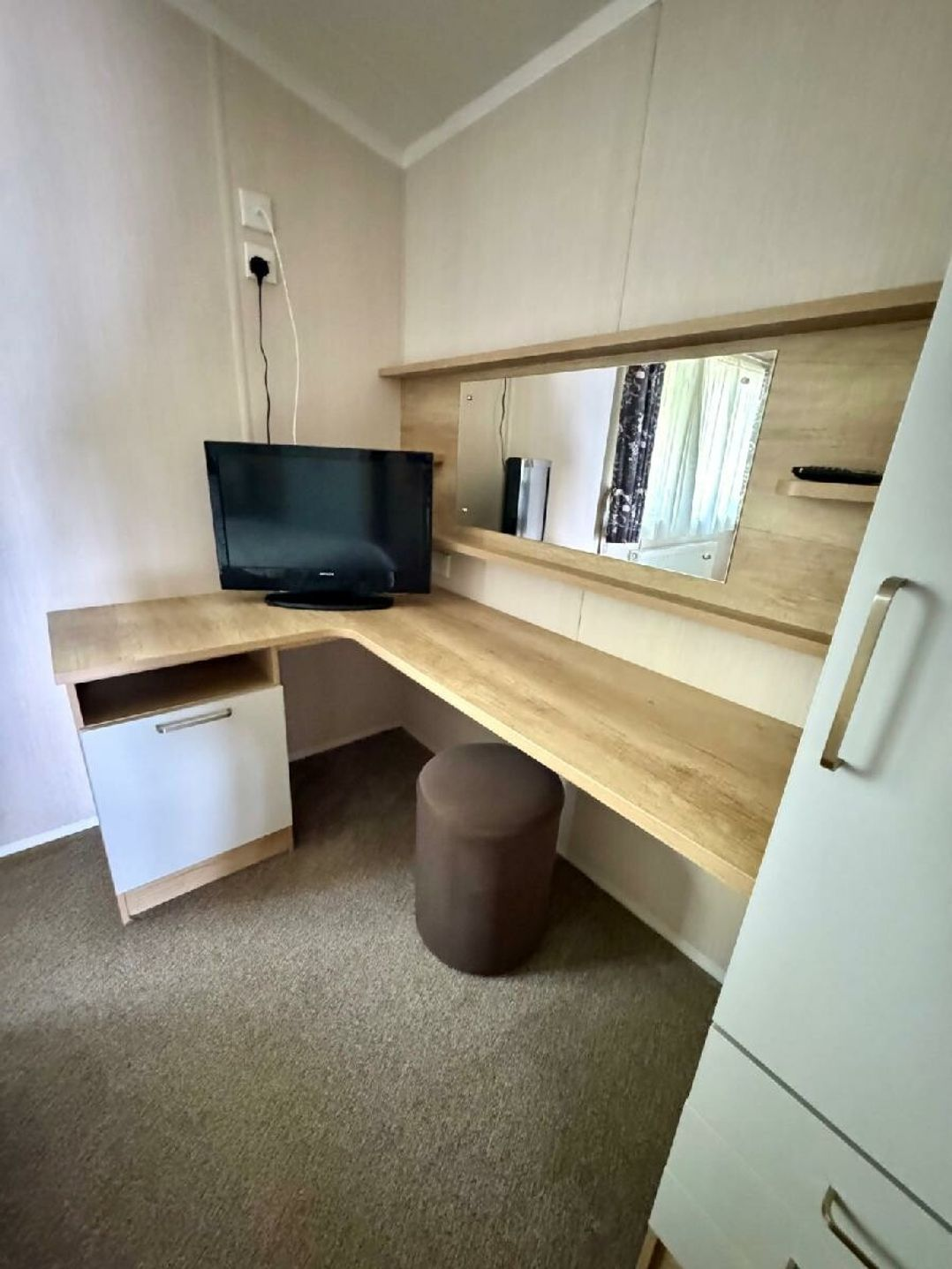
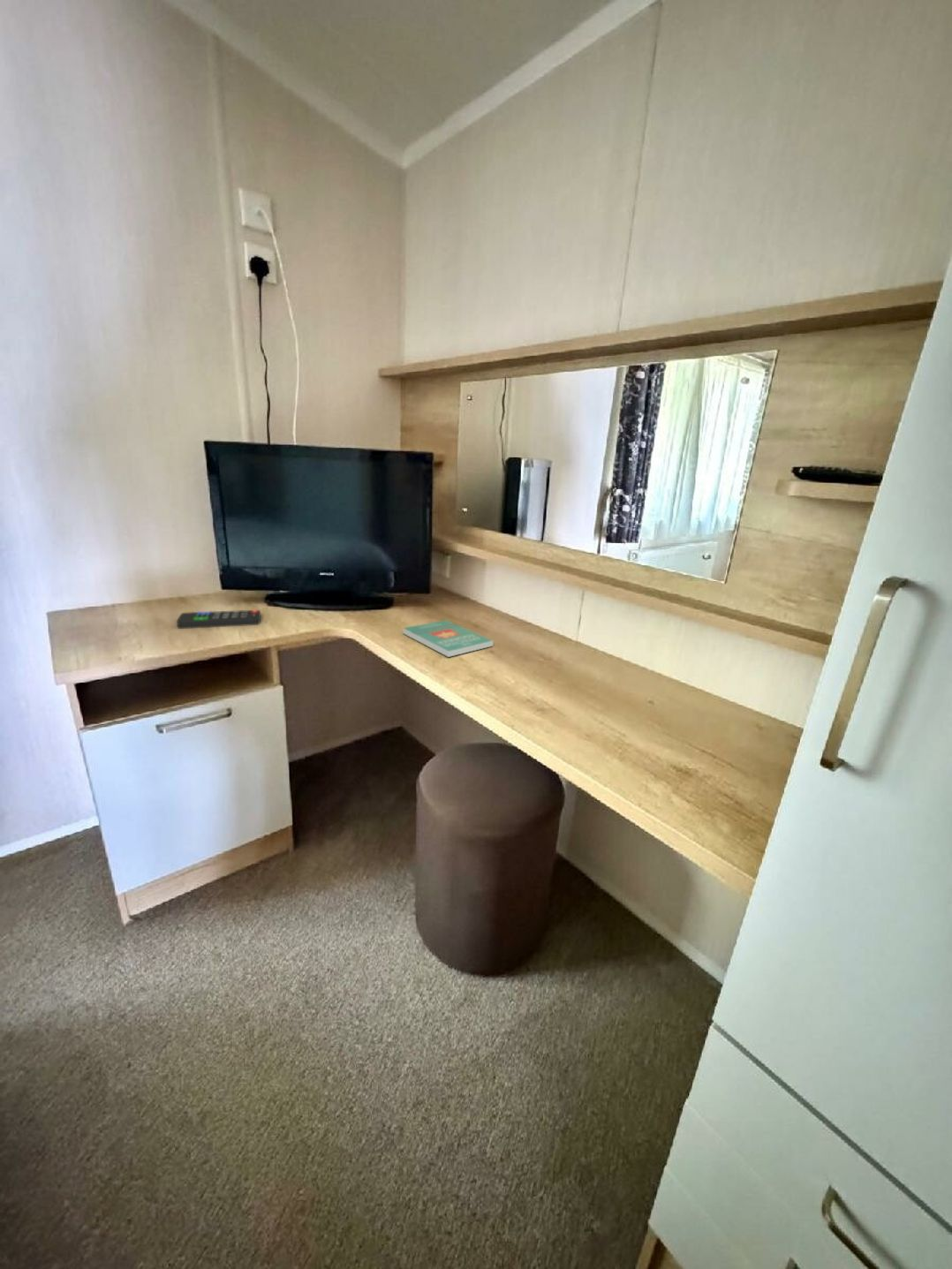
+ book [402,619,495,658]
+ remote control [176,609,261,630]
